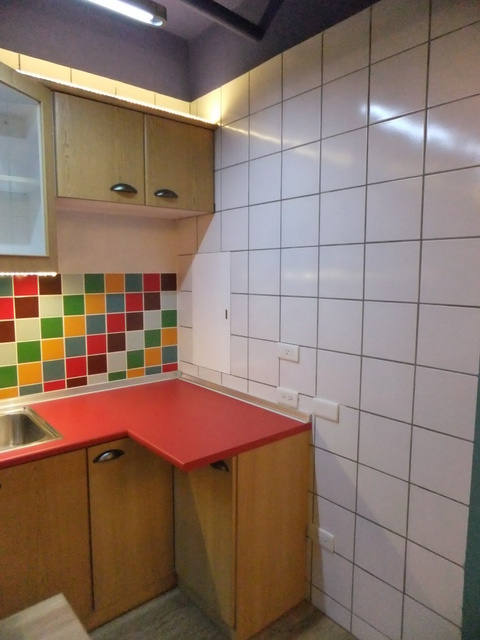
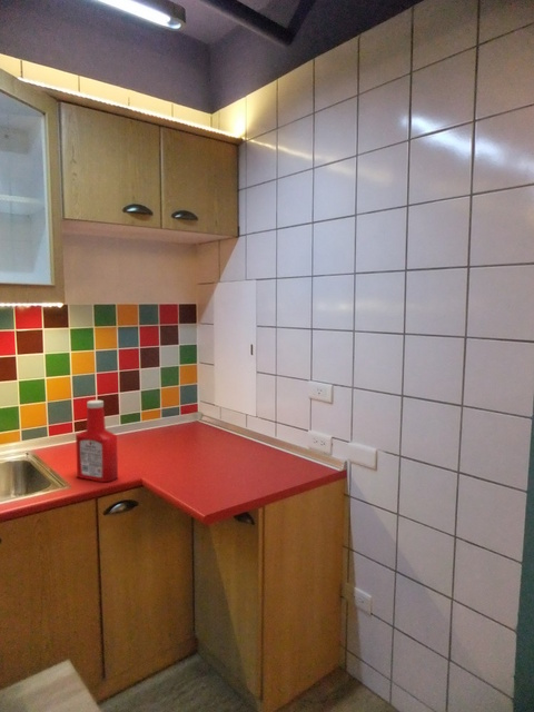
+ soap bottle [75,399,119,483]
